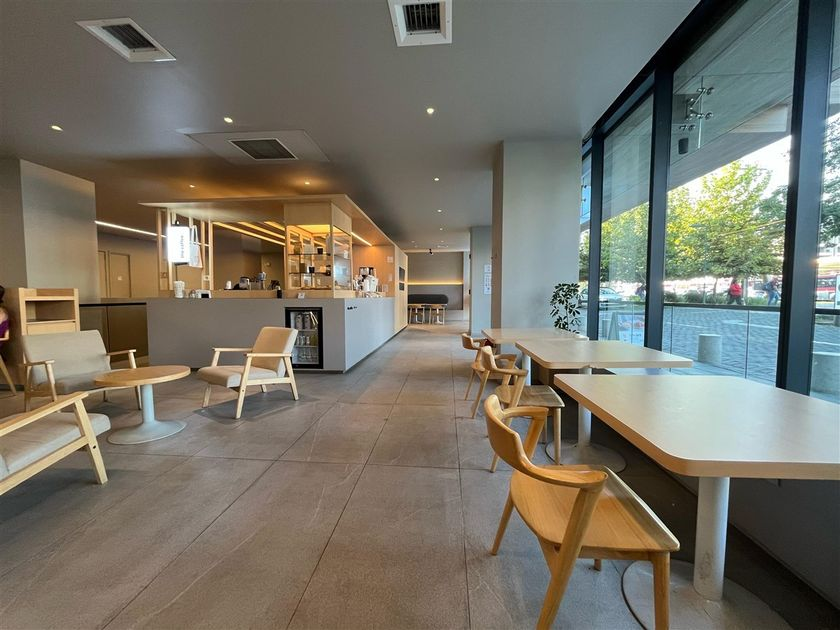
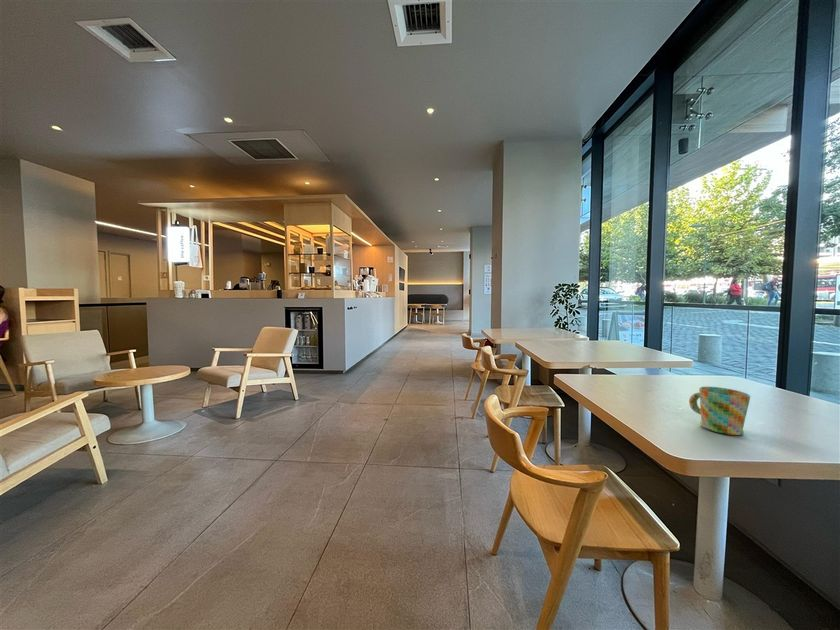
+ mug [688,386,751,436]
